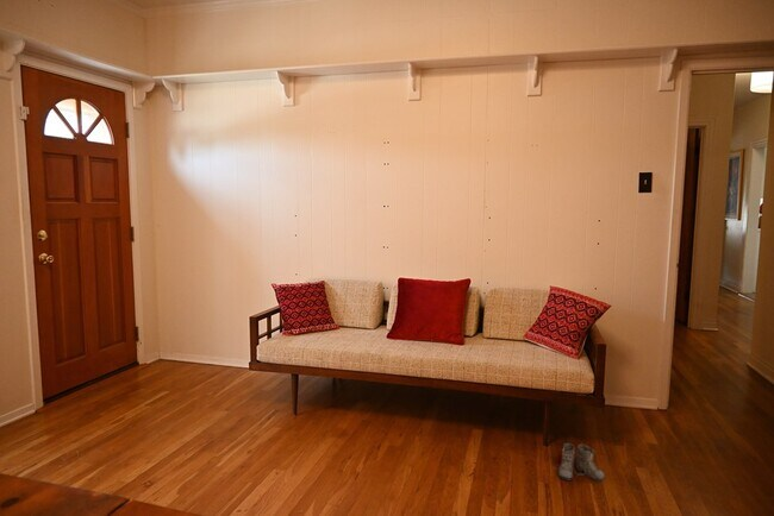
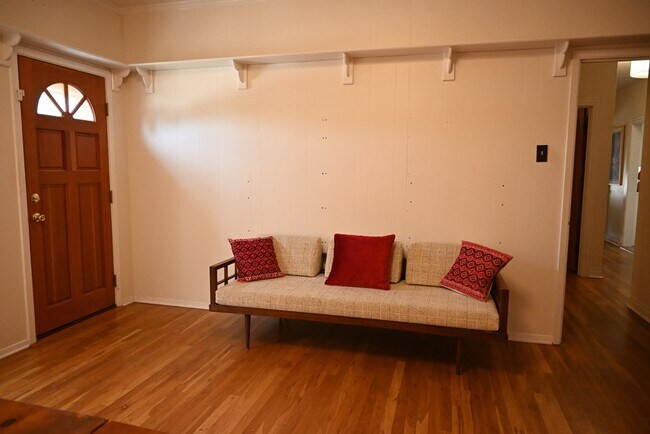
- boots [550,442,606,483]
